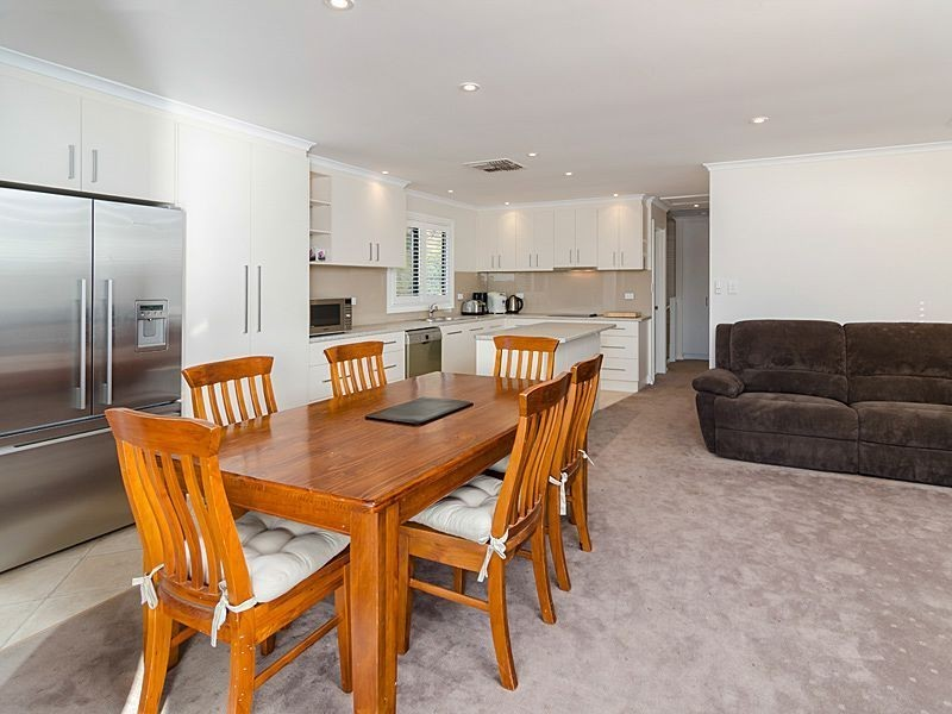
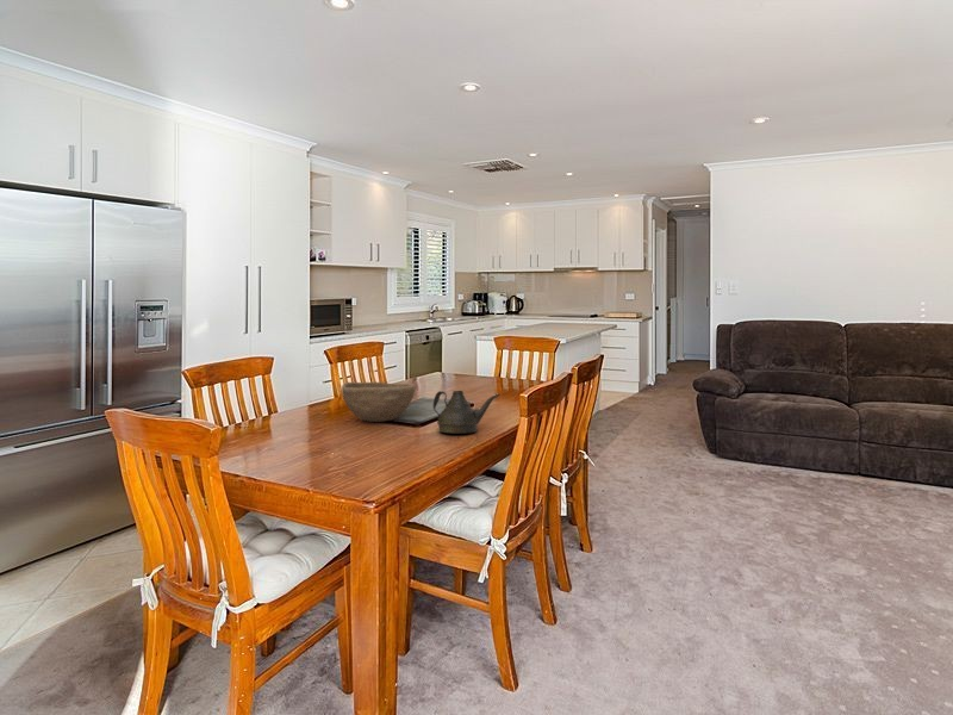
+ bowl [341,381,417,423]
+ teapot [432,390,502,435]
